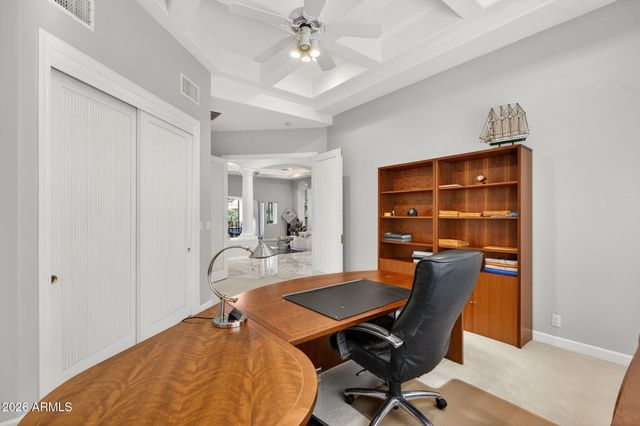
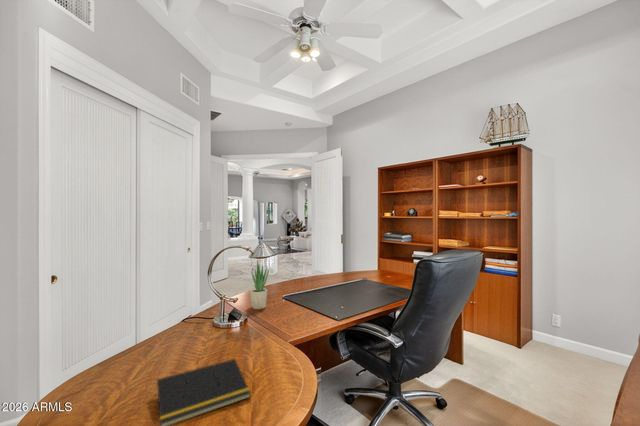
+ notepad [153,358,252,426]
+ potted plant [249,259,271,310]
